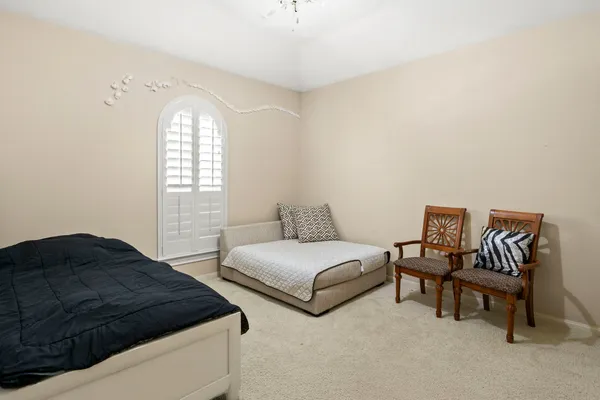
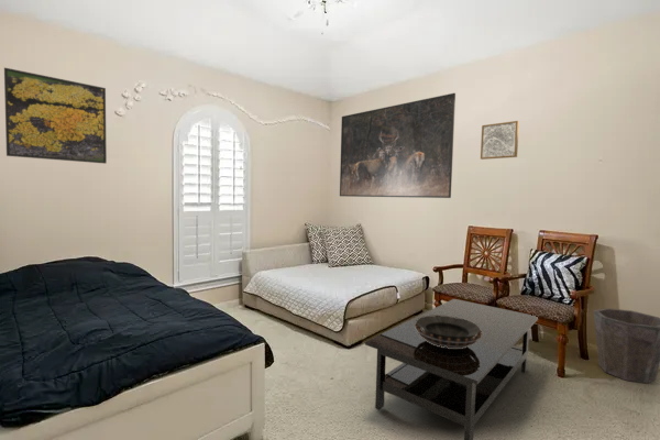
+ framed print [339,92,457,199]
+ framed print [3,67,108,165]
+ decorative bowl [415,316,482,349]
+ coffee table [364,298,539,440]
+ wall art [480,120,520,161]
+ waste bin [592,307,660,385]
